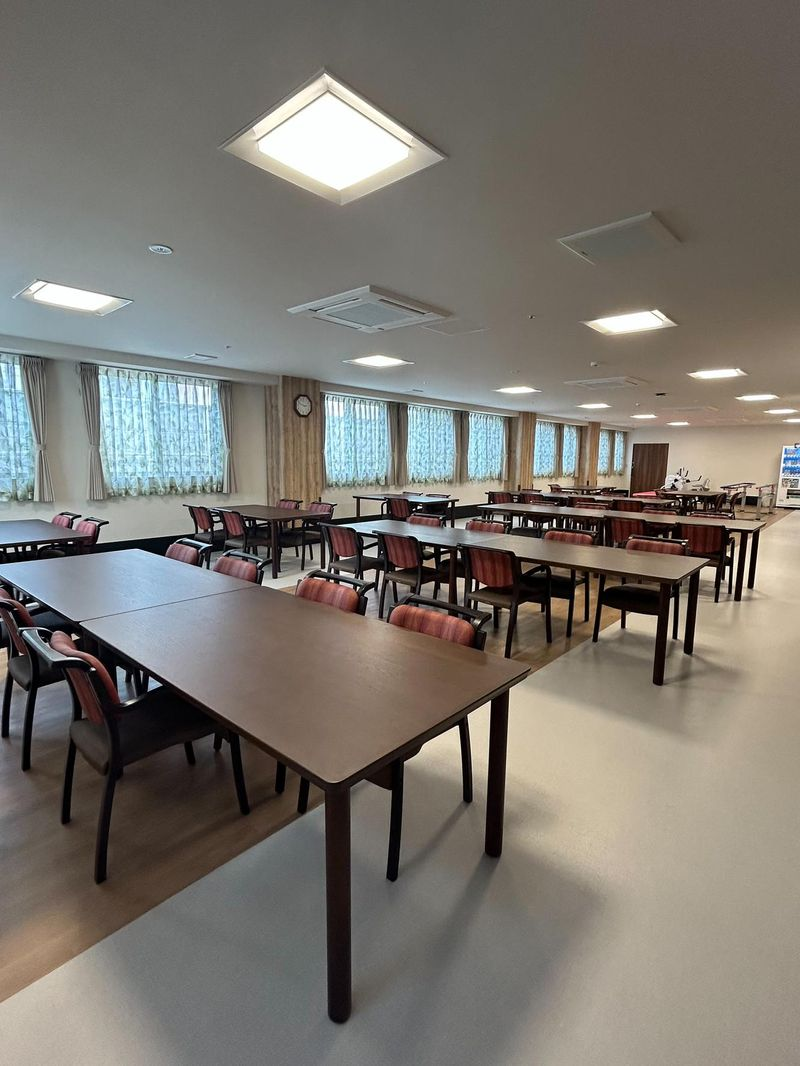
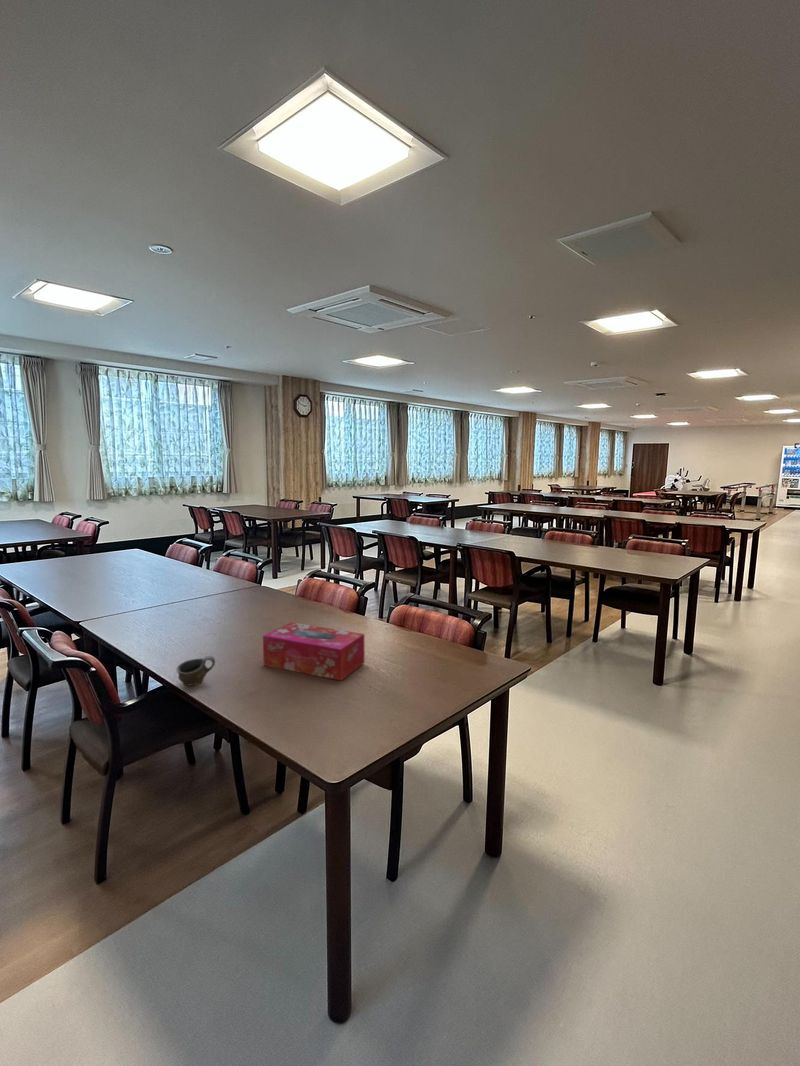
+ tissue box [262,622,365,682]
+ cup [175,655,216,687]
